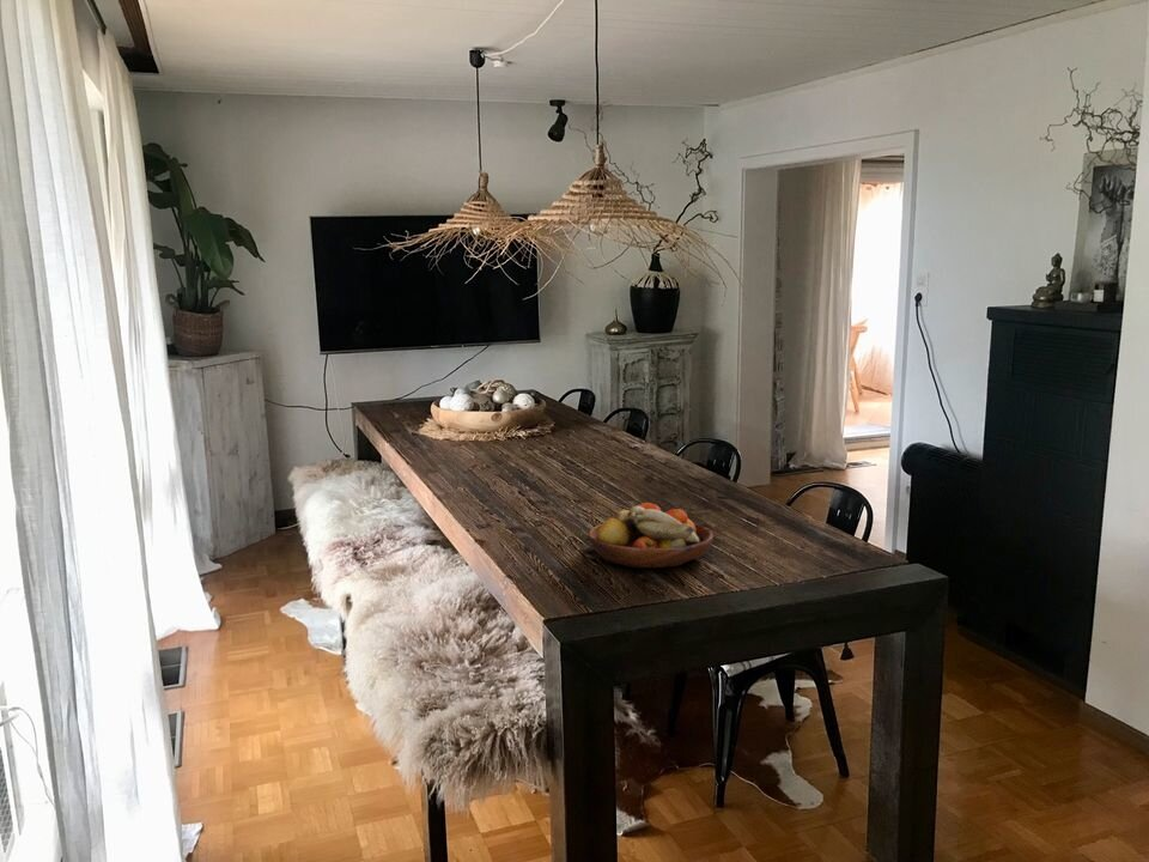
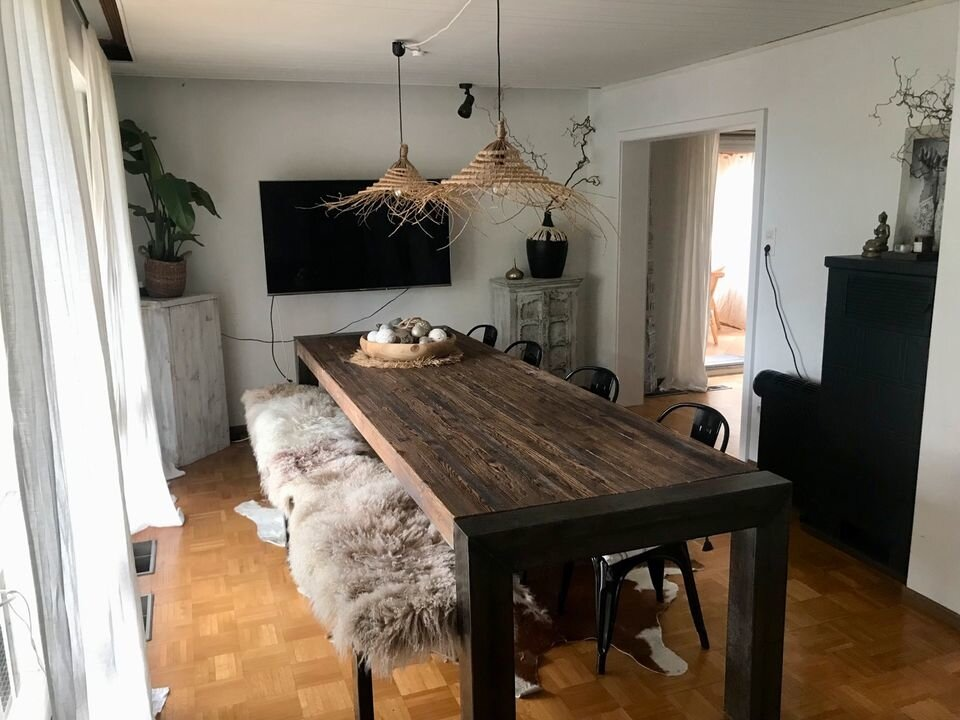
- fruit bowl [588,502,715,569]
